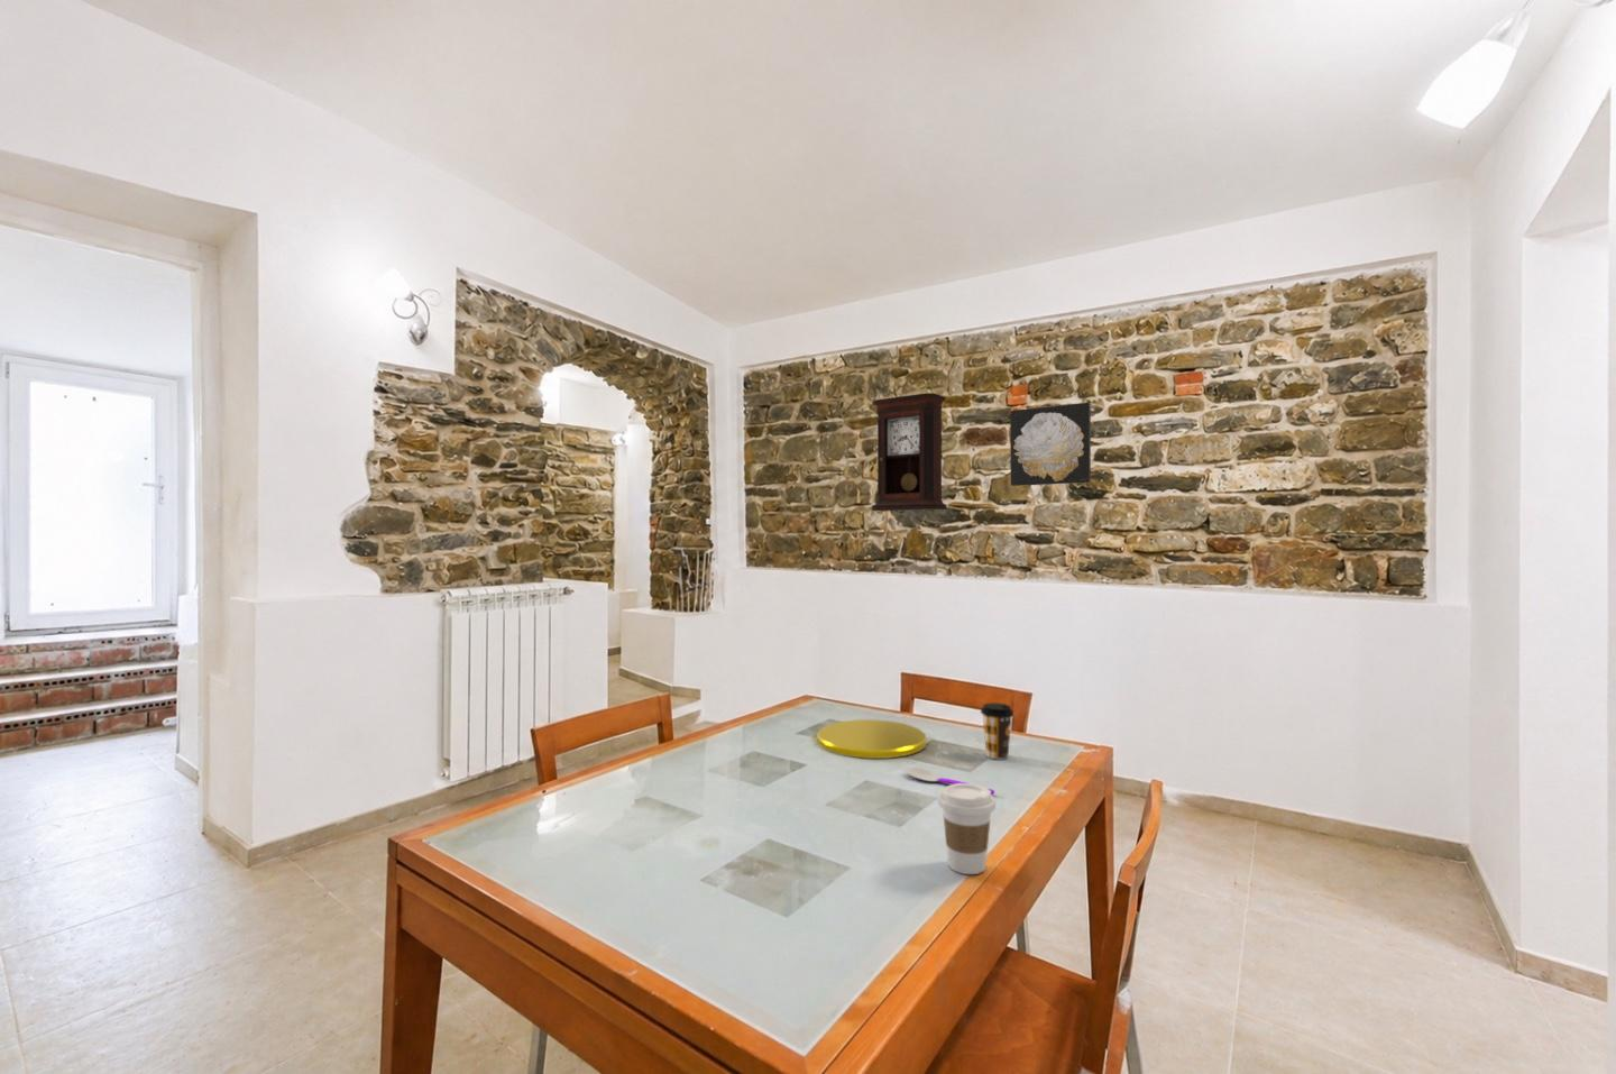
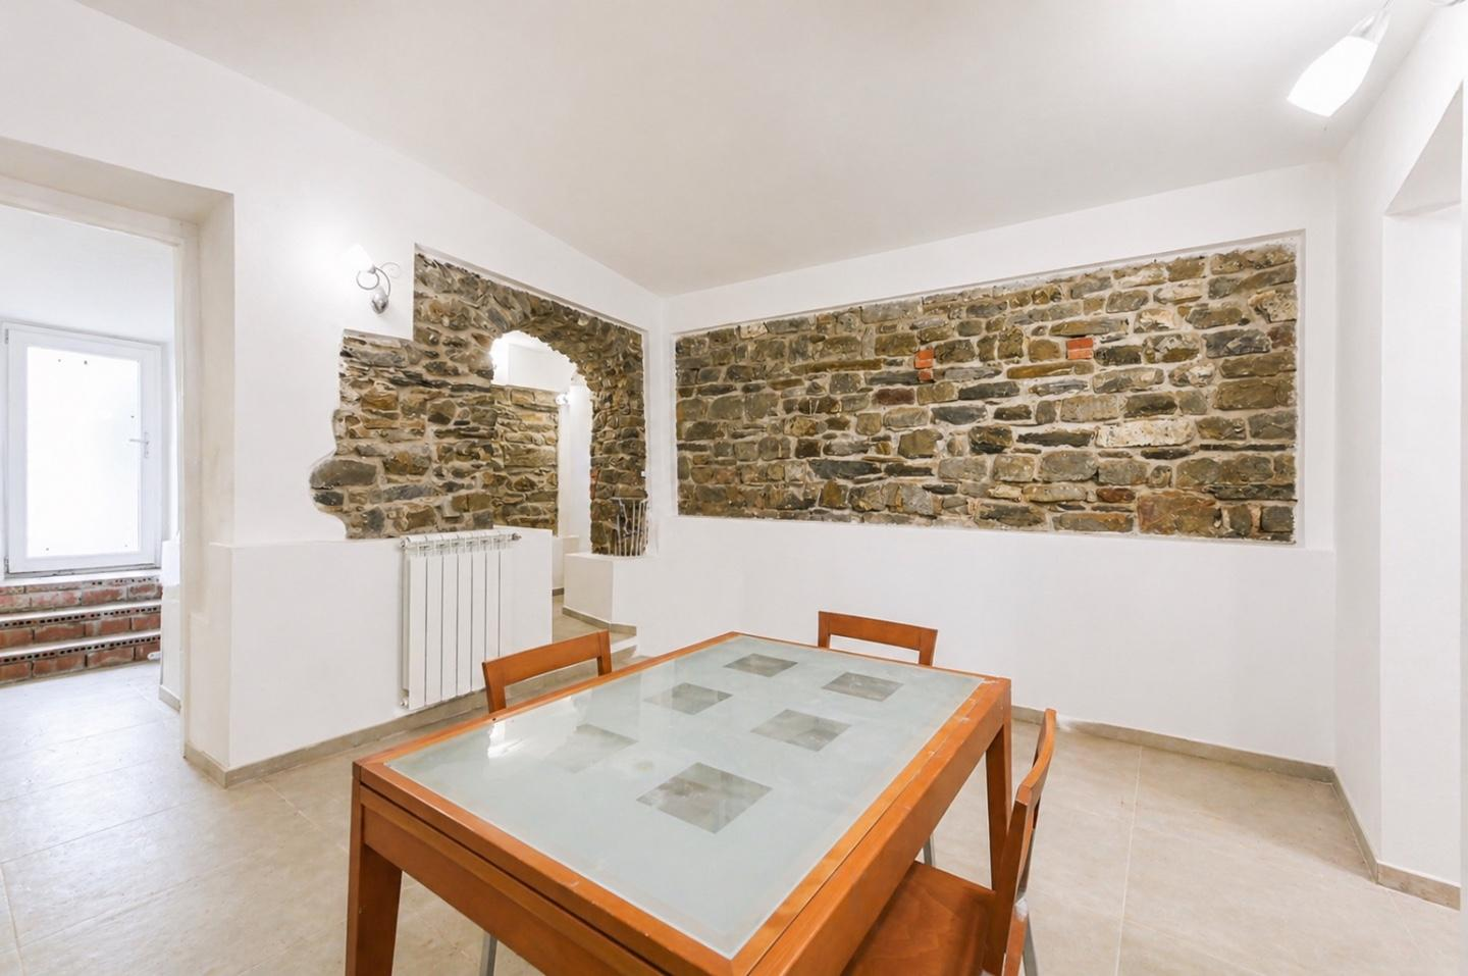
- plate [816,718,928,760]
- spoon [905,766,995,796]
- coffee cup [979,701,1014,760]
- pendulum clock [870,392,948,512]
- coffee cup [937,783,996,875]
- wall art [1009,402,1092,487]
